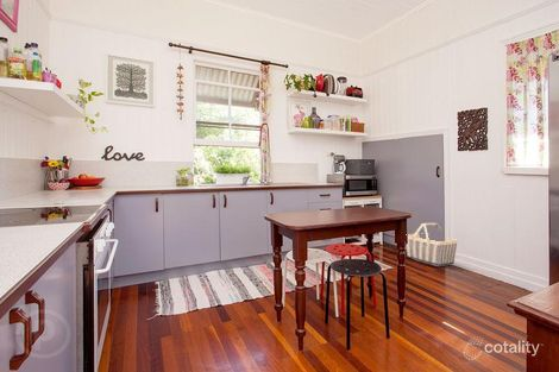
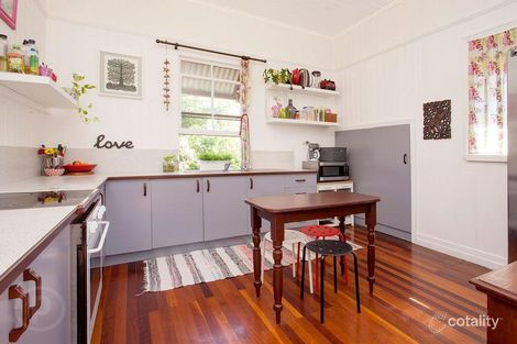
- basket [404,221,458,267]
